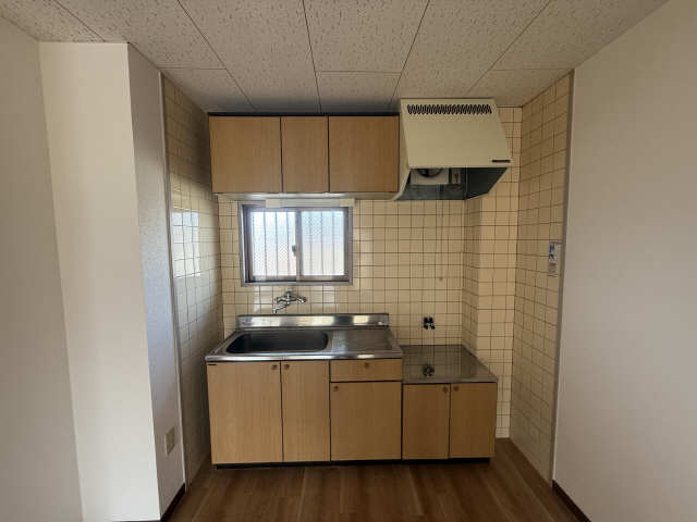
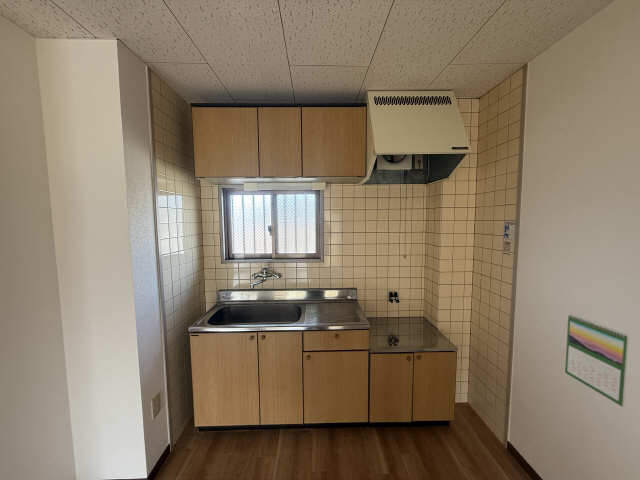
+ calendar [564,313,630,408]
